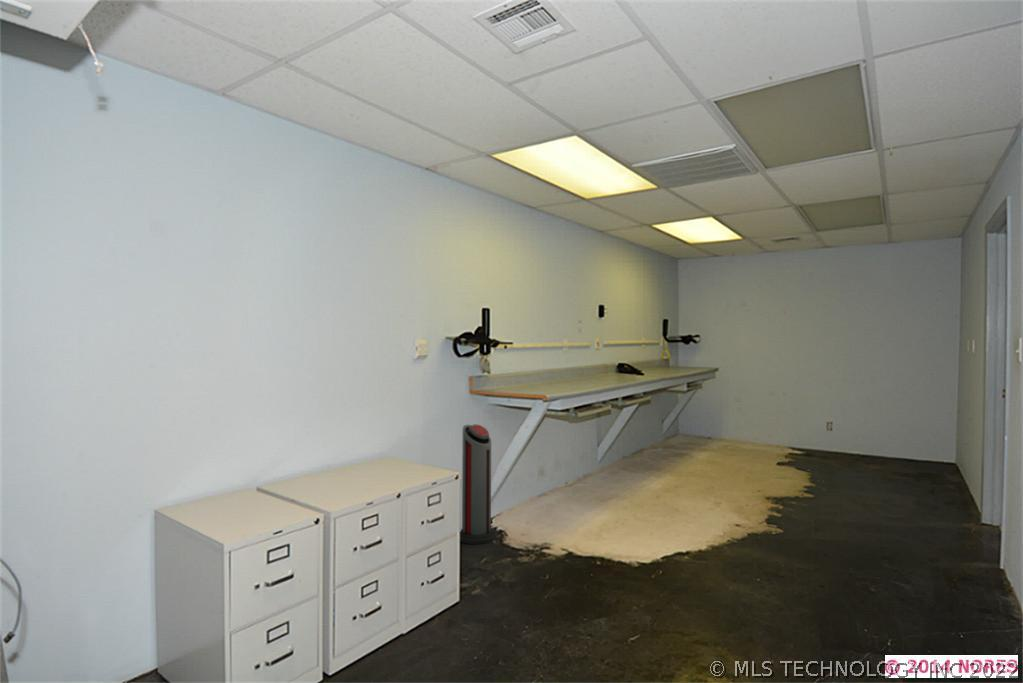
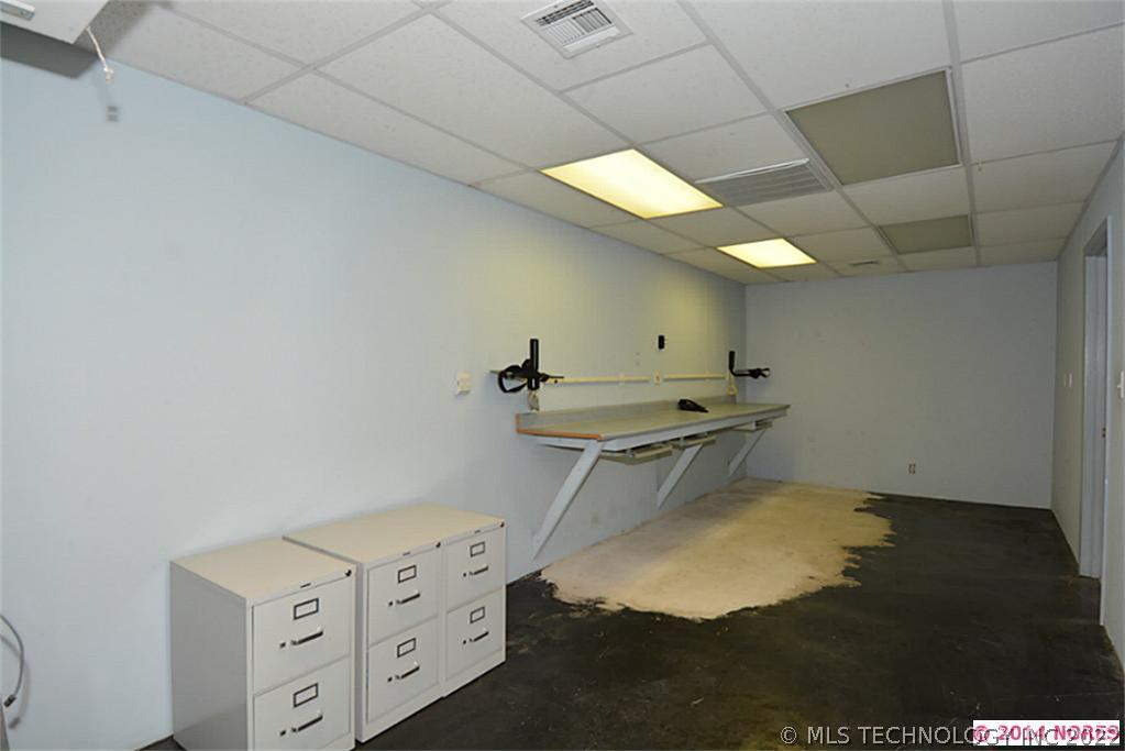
- air purifier [460,423,498,545]
